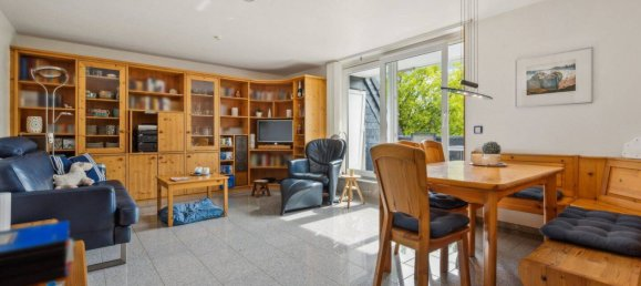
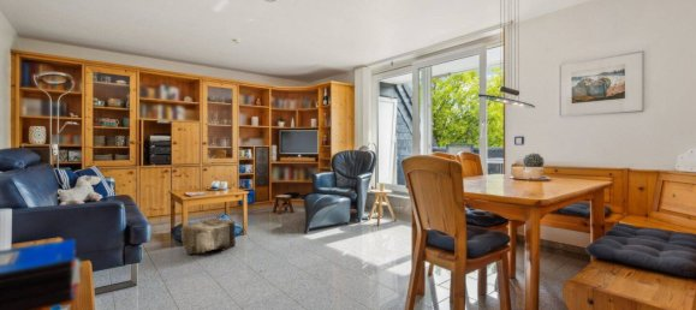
+ pouf [180,217,237,256]
